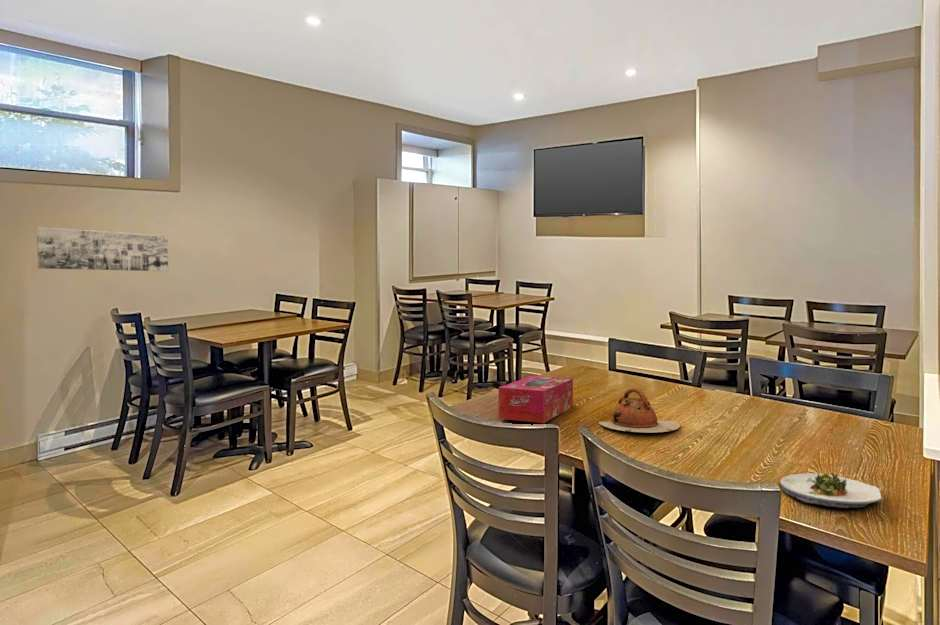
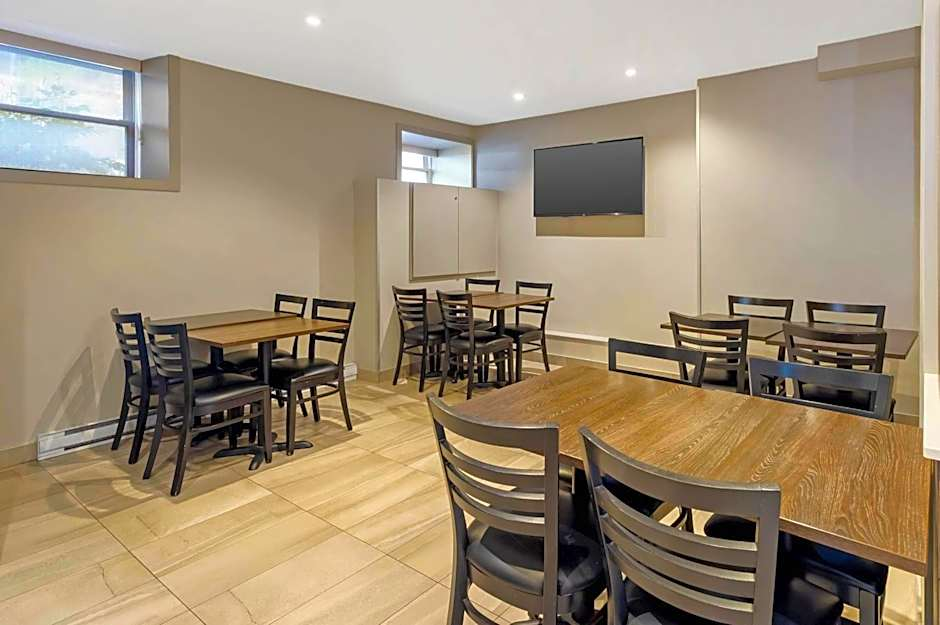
- tissue box [498,375,574,424]
- teapot [598,387,681,434]
- wall art [36,226,169,272]
- salad plate [779,472,883,509]
